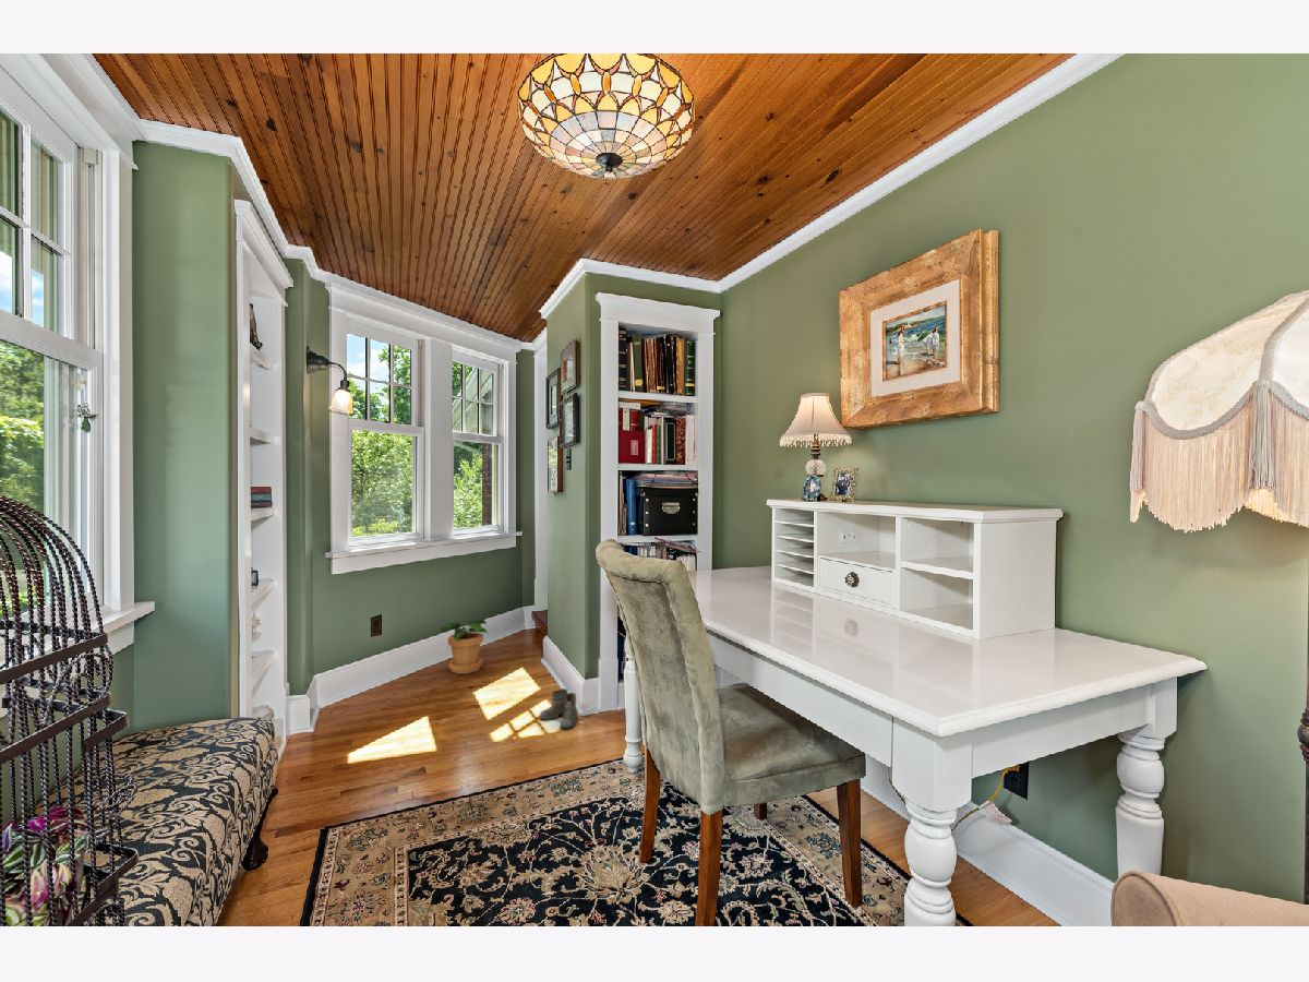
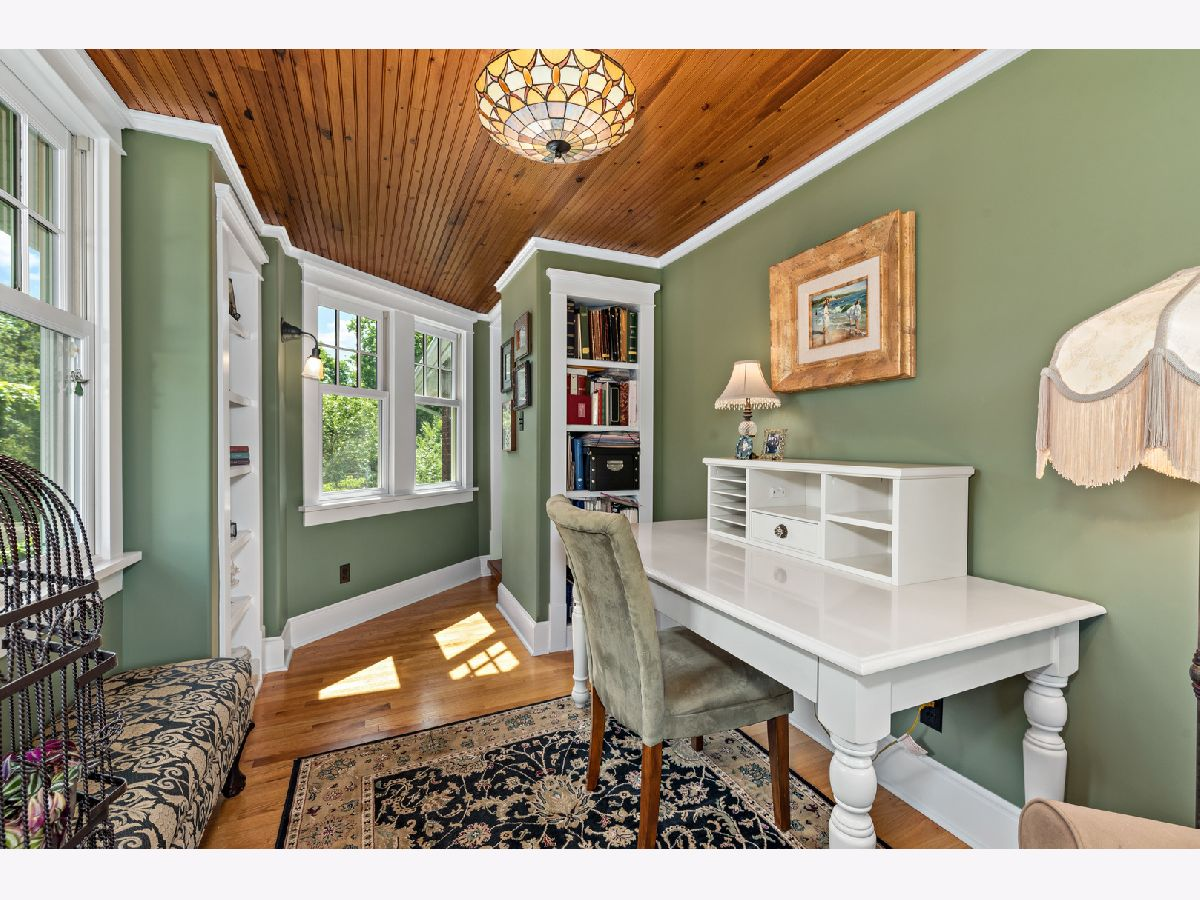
- potted plant [440,619,489,674]
- boots [538,687,579,730]
